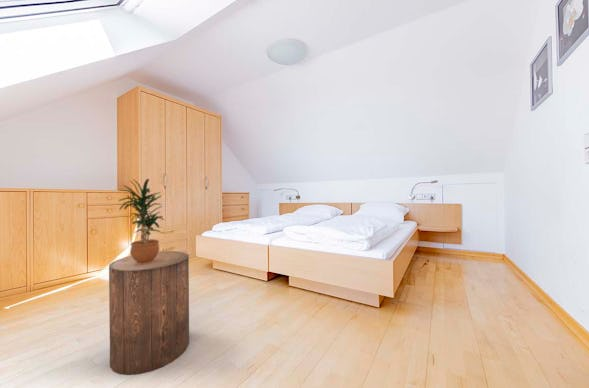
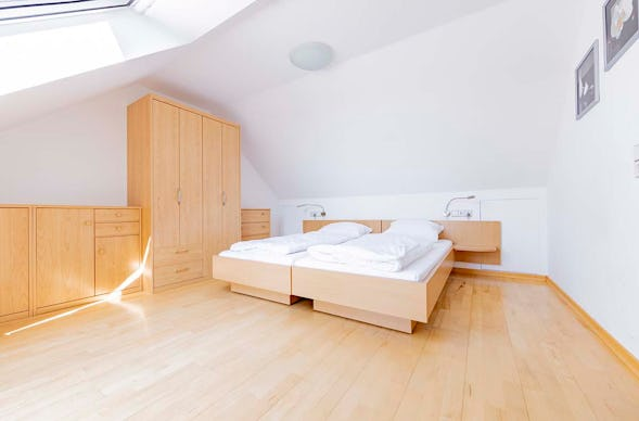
- potted plant [118,178,165,264]
- stool [108,250,190,376]
